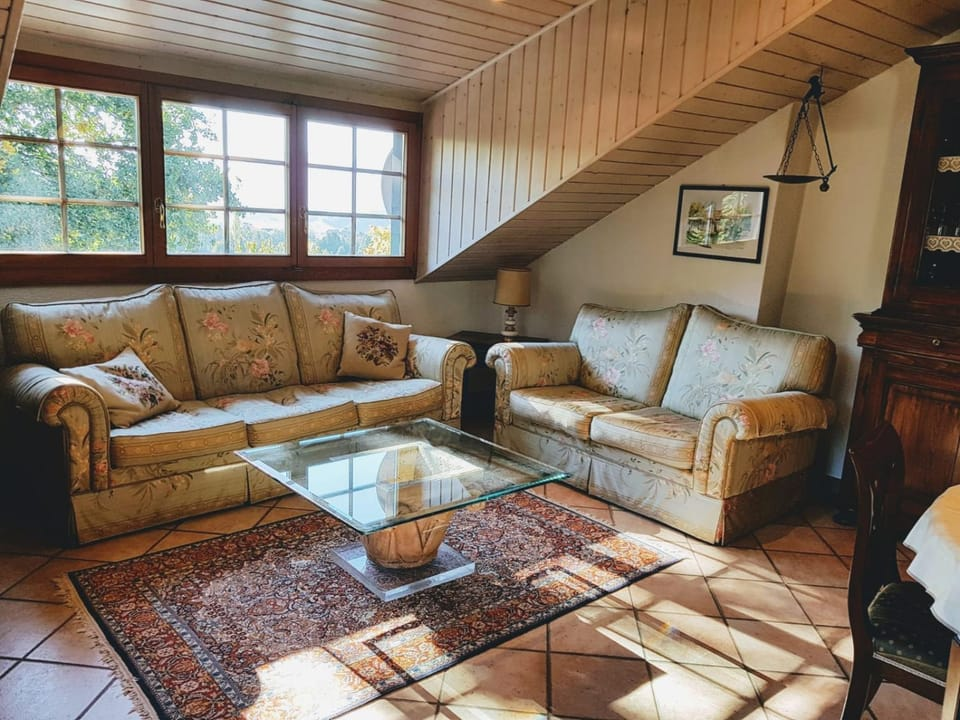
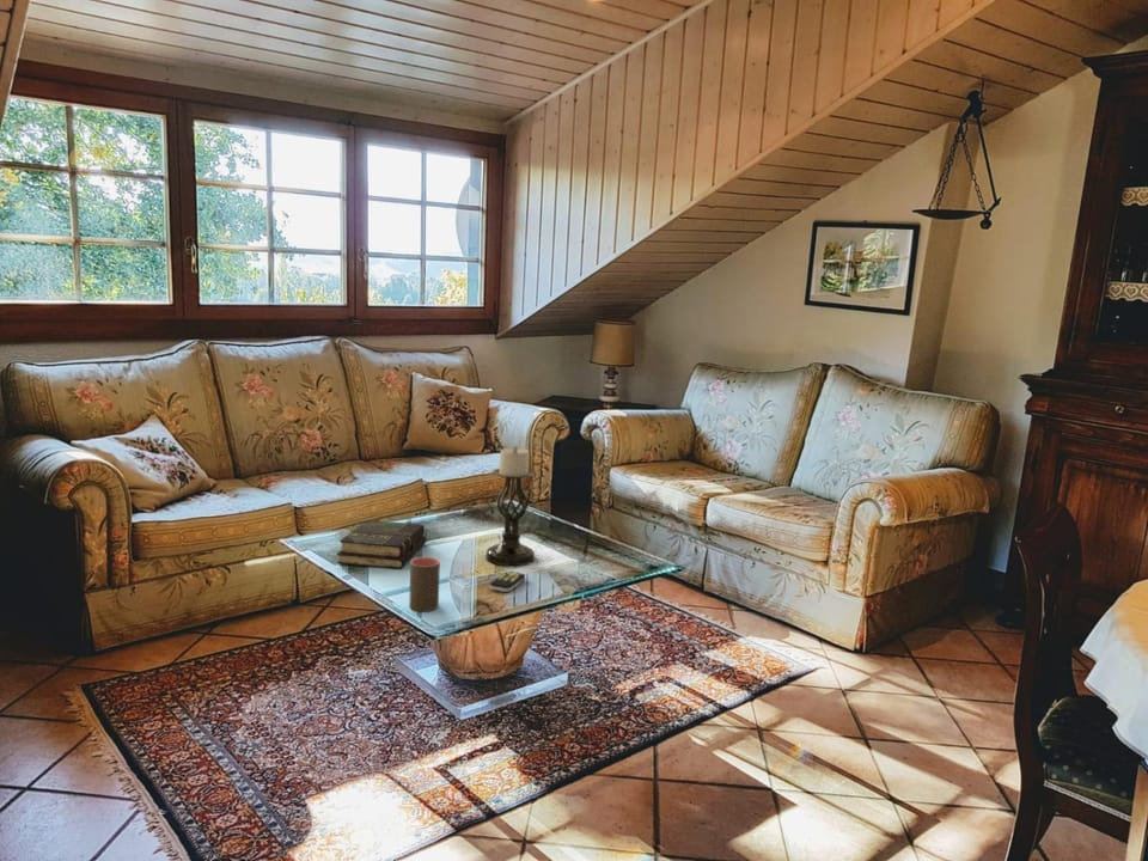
+ cup [408,556,441,612]
+ remote control [489,569,526,593]
+ book [336,519,427,570]
+ candle holder [484,445,536,567]
